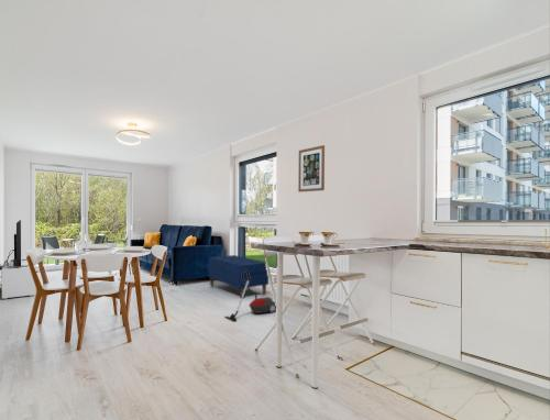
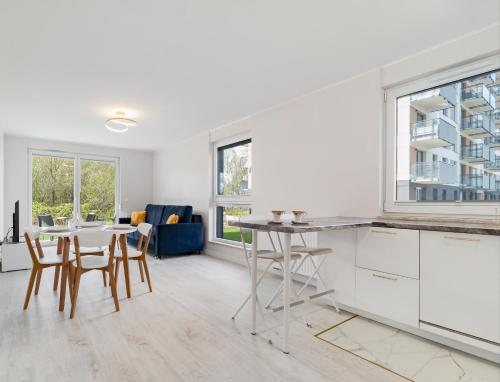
- wall art [297,144,326,194]
- vacuum cleaner [223,269,277,323]
- bench [207,254,270,299]
